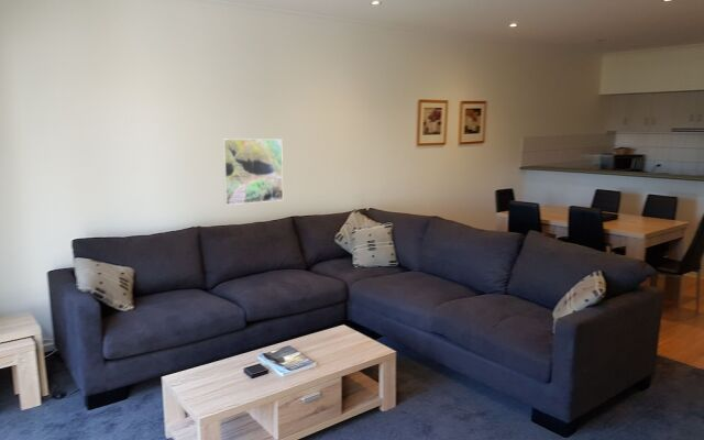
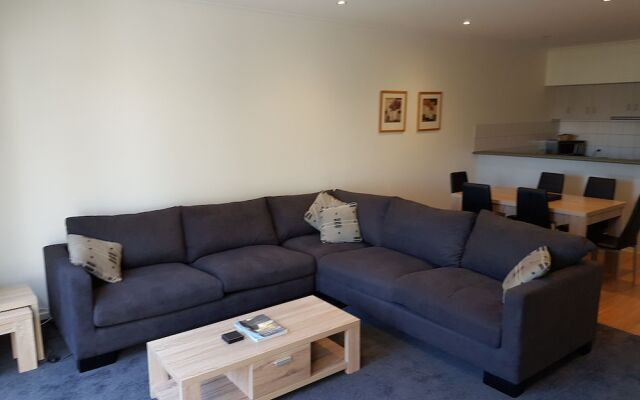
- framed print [221,138,284,206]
